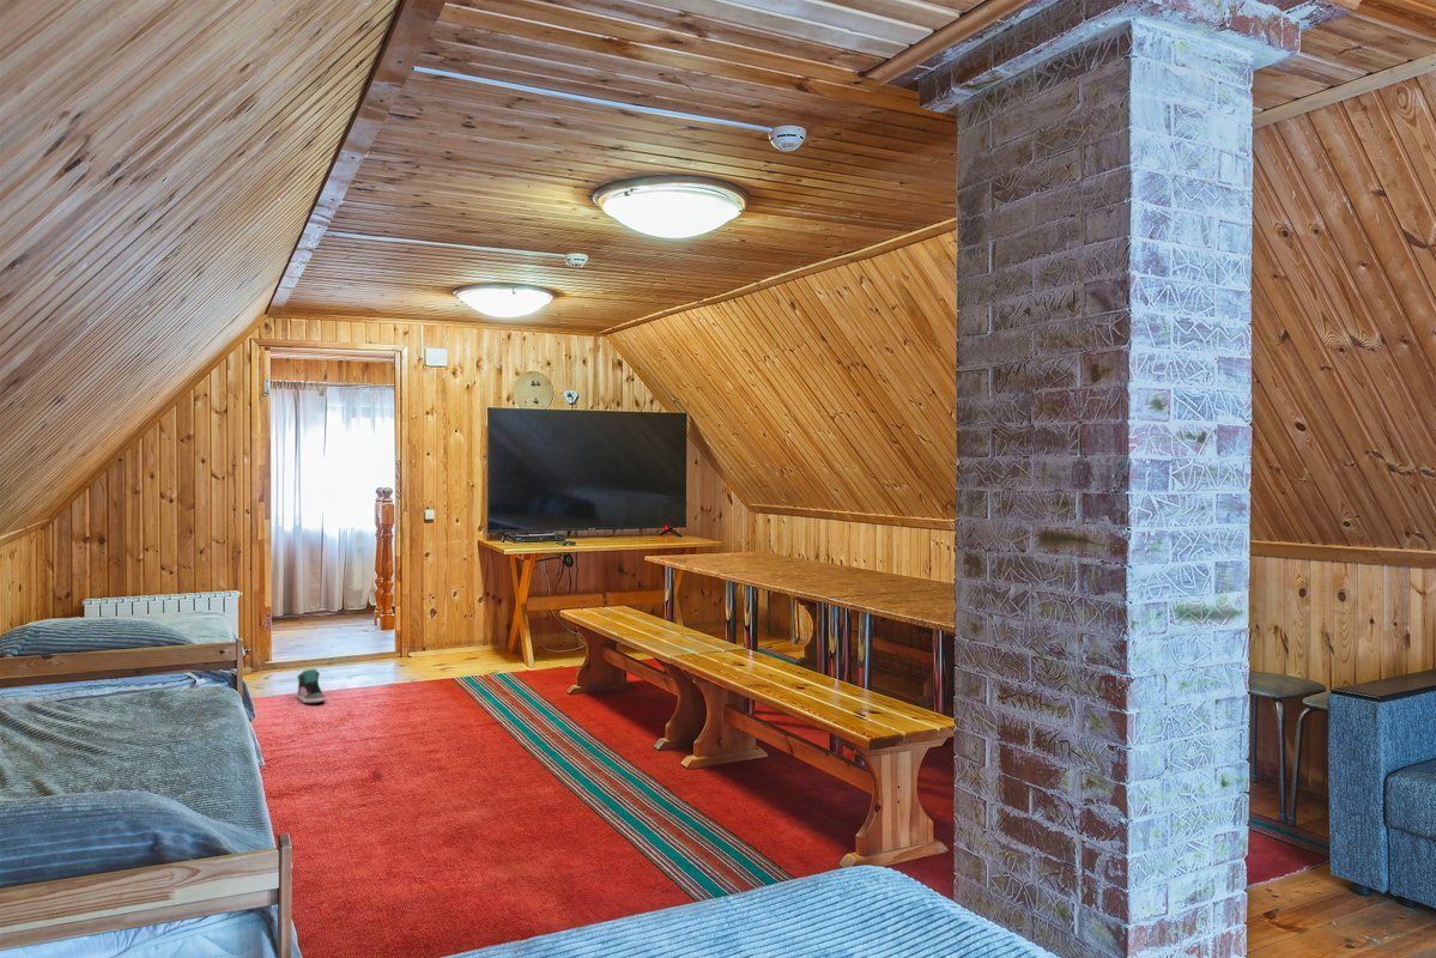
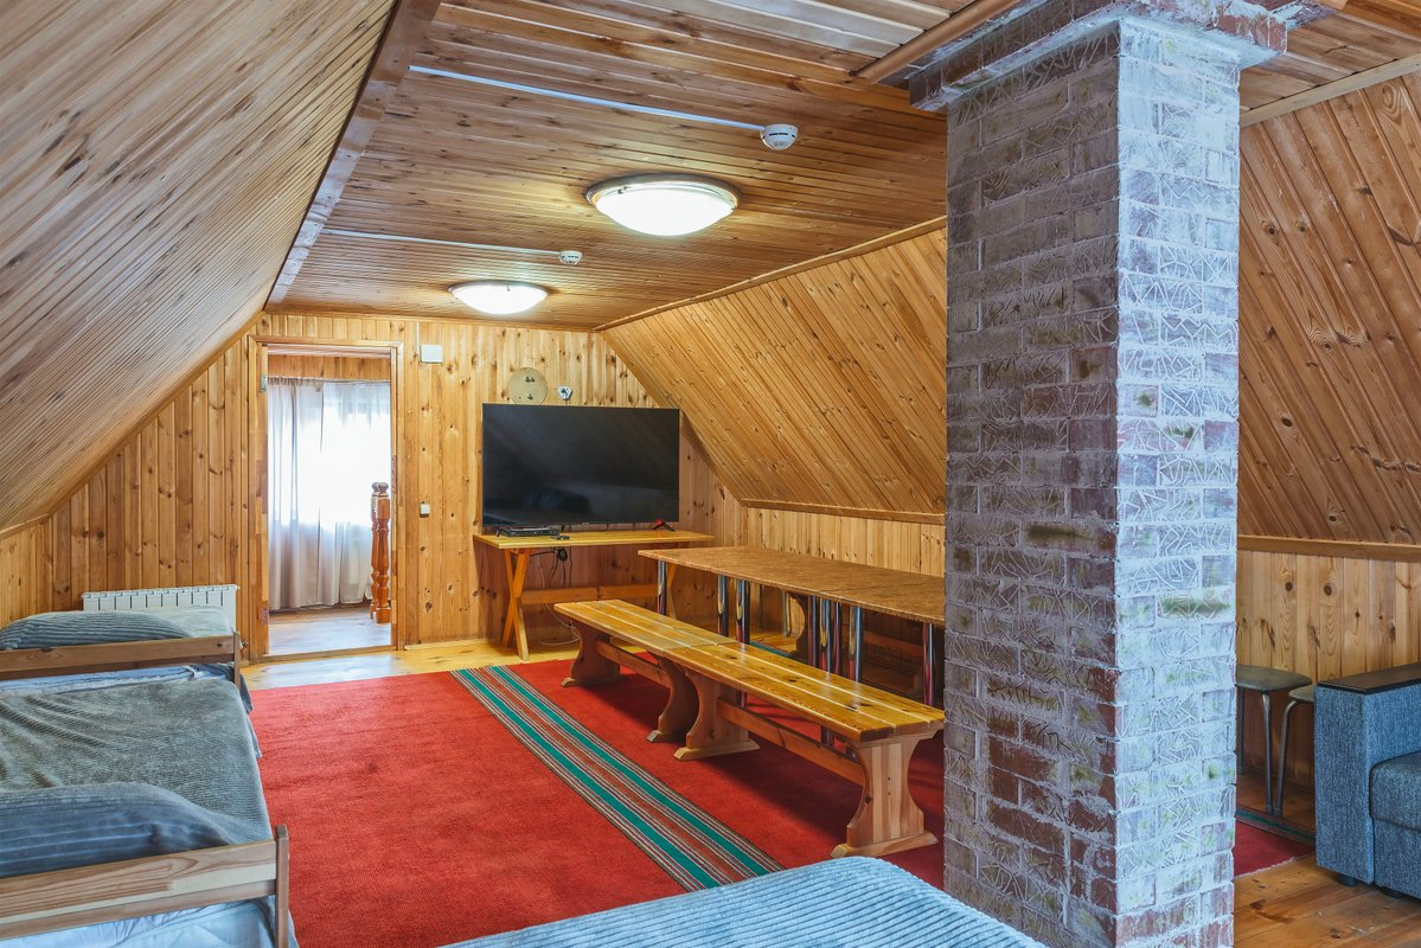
- sneaker [296,668,327,705]
